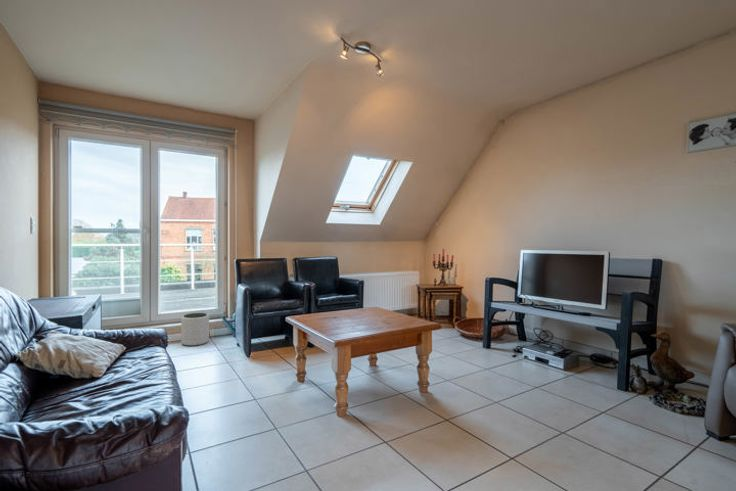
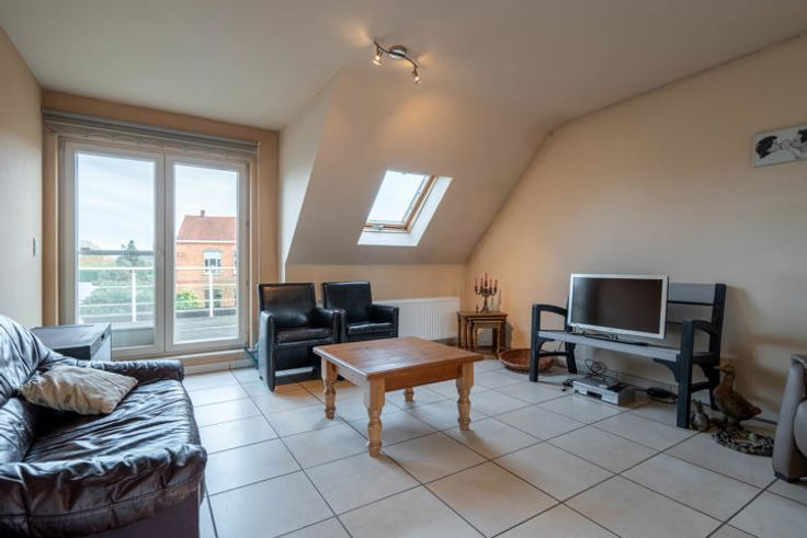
- plant pot [180,312,210,347]
